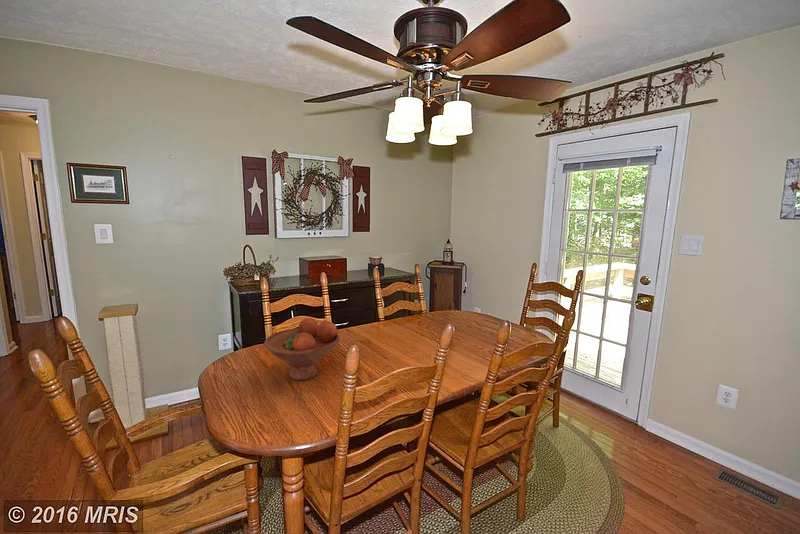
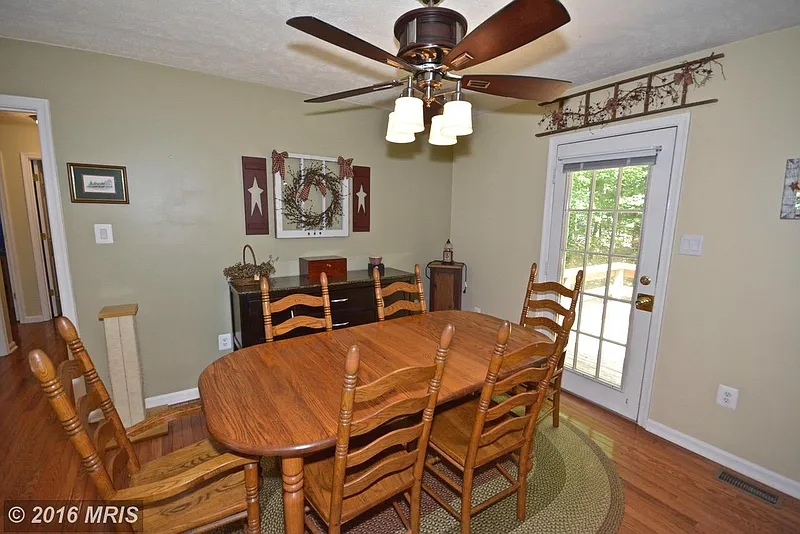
- fruit bowl [263,317,341,381]
